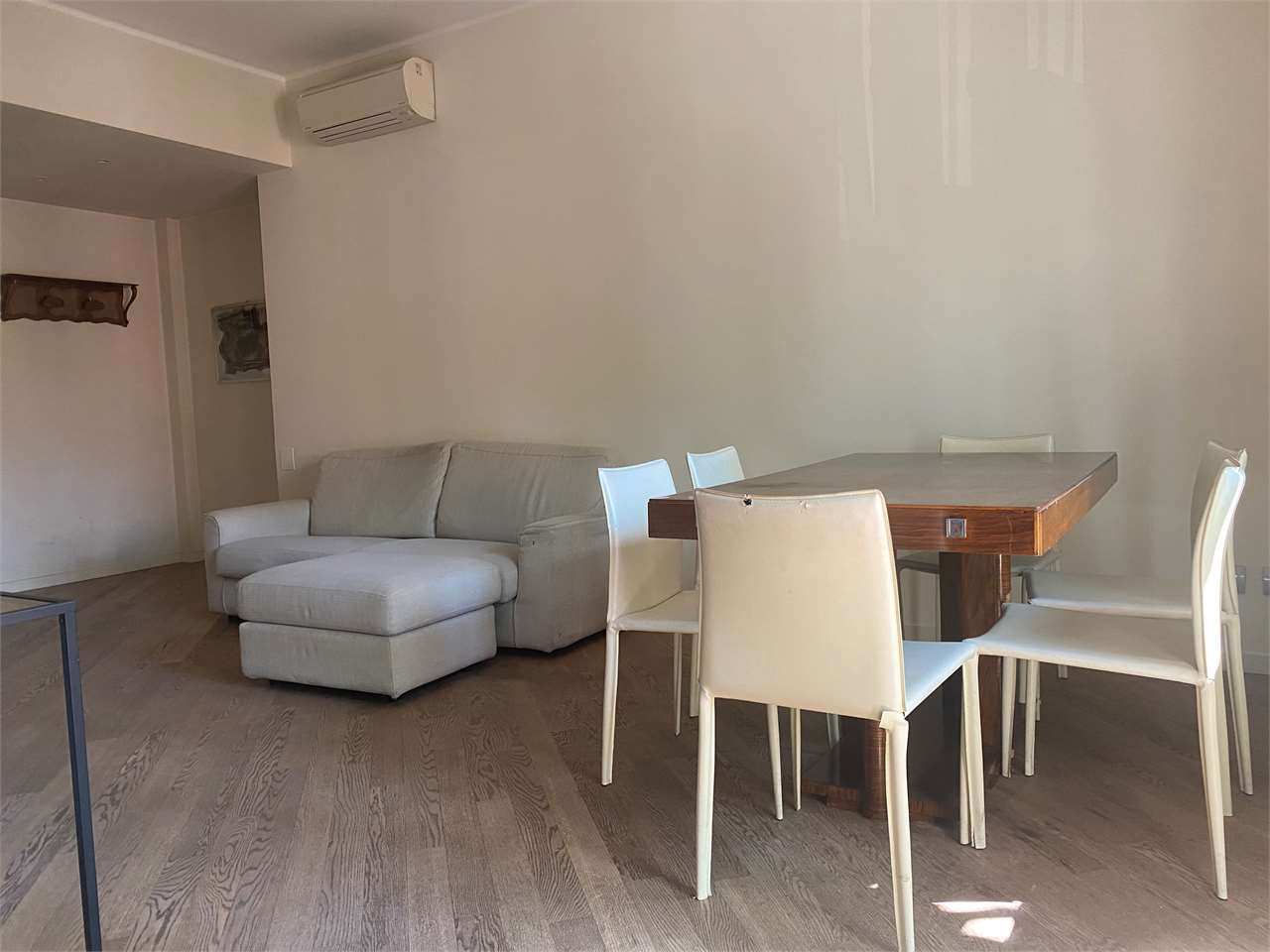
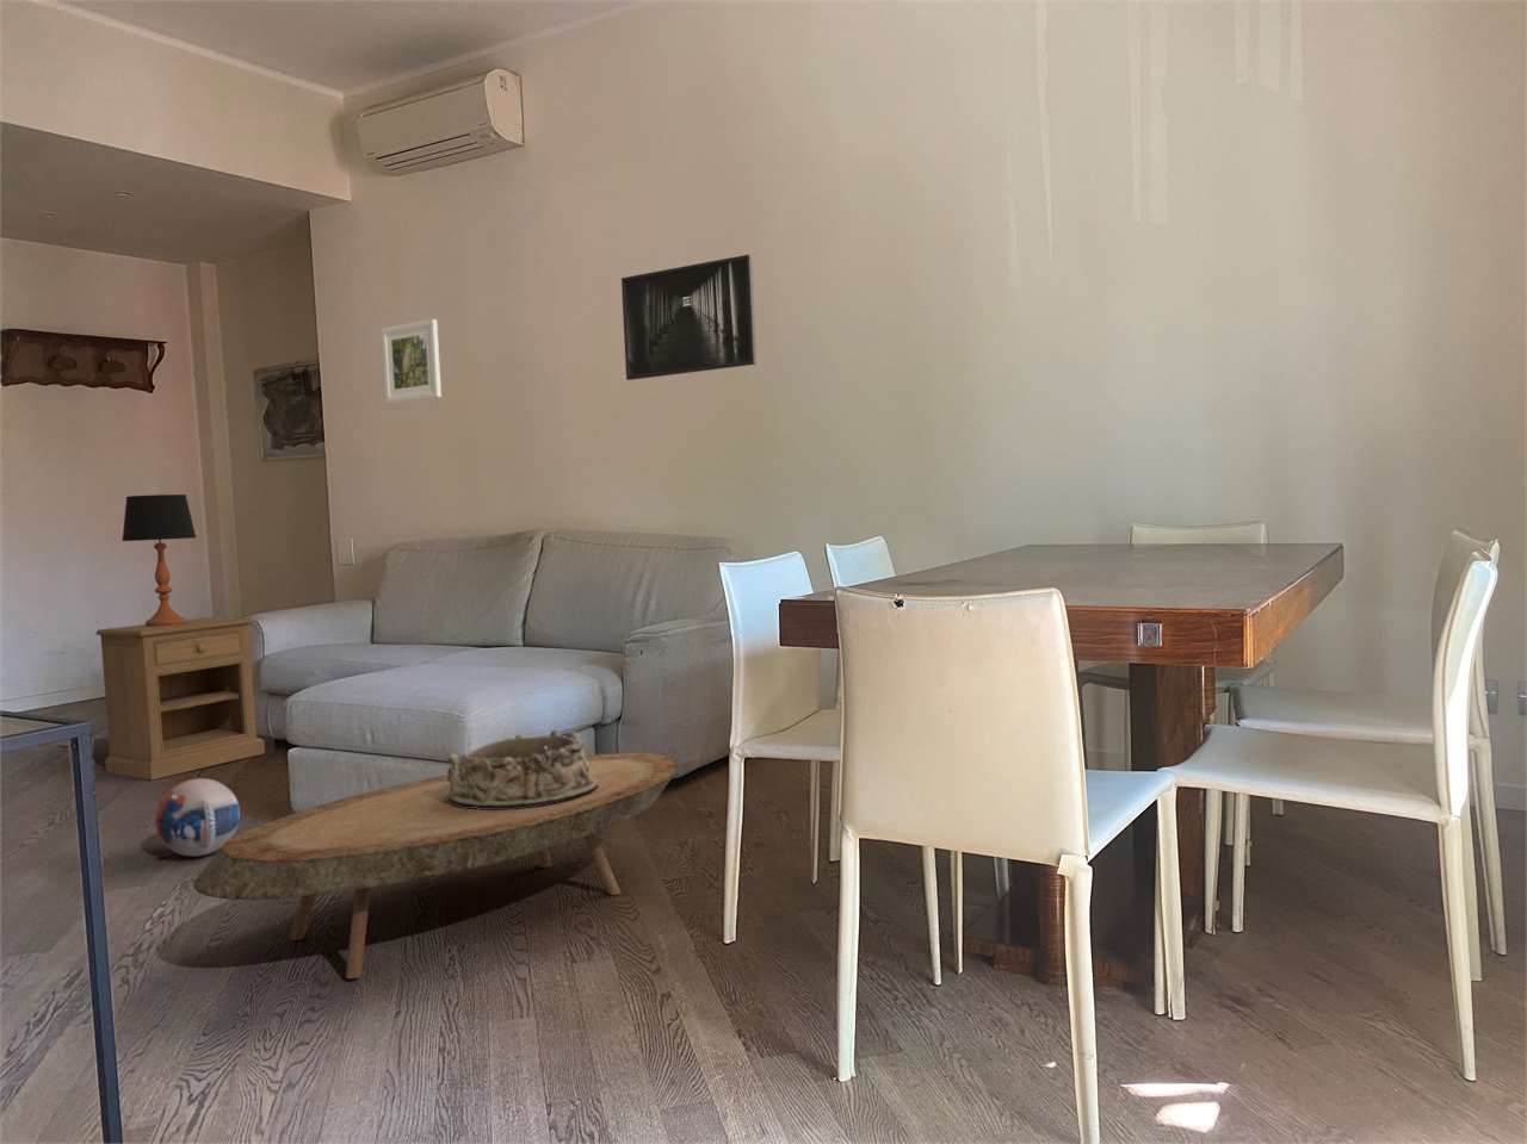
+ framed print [620,254,757,381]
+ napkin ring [446,728,598,809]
+ nightstand [95,616,266,781]
+ coffee table [192,752,678,979]
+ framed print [381,318,442,404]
+ ball [154,777,240,858]
+ table lamp [120,494,197,627]
